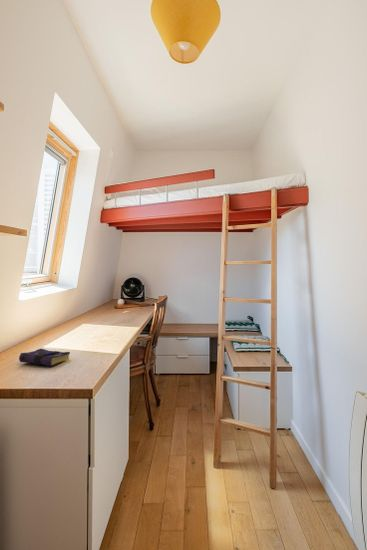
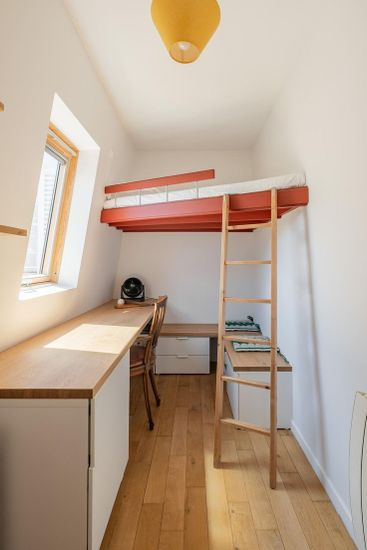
- book [18,348,71,367]
